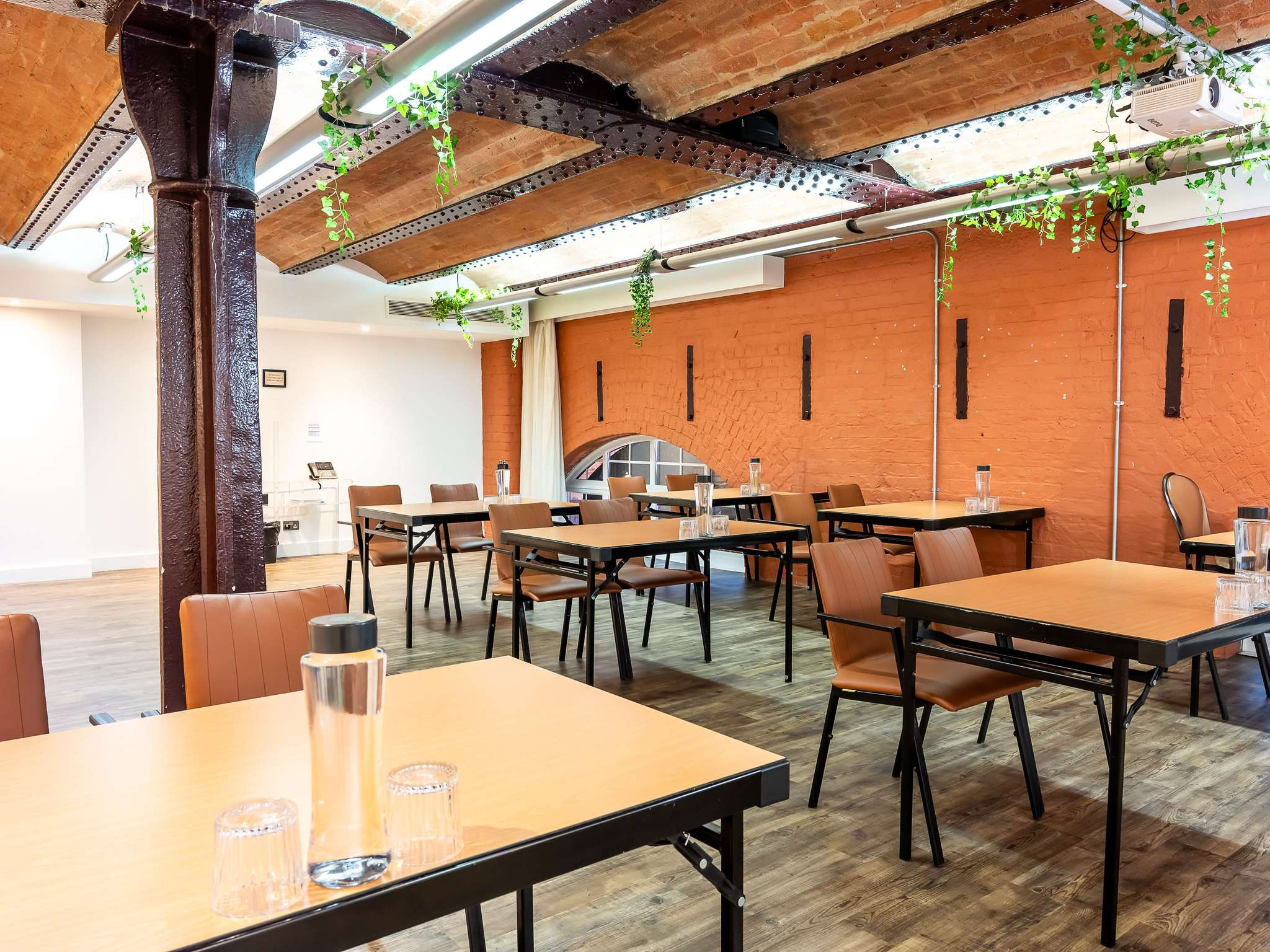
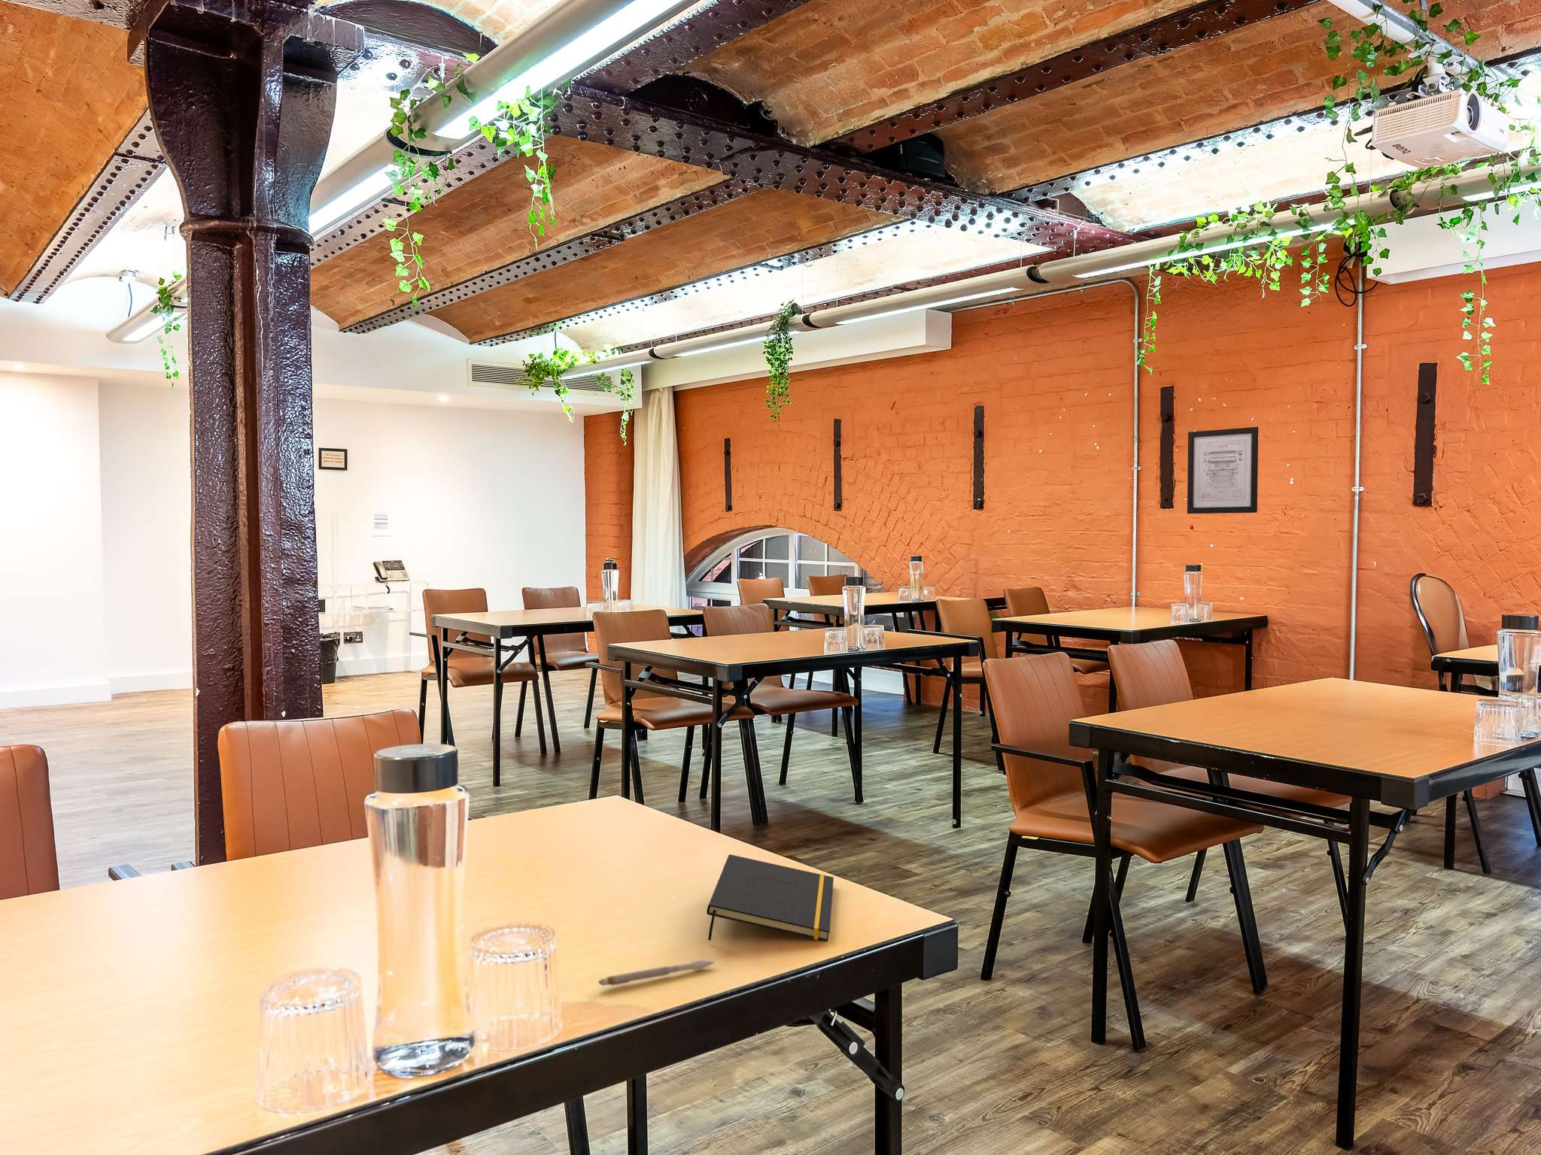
+ notepad [706,853,835,943]
+ wall art [1187,426,1258,514]
+ toy rocket [597,958,716,986]
